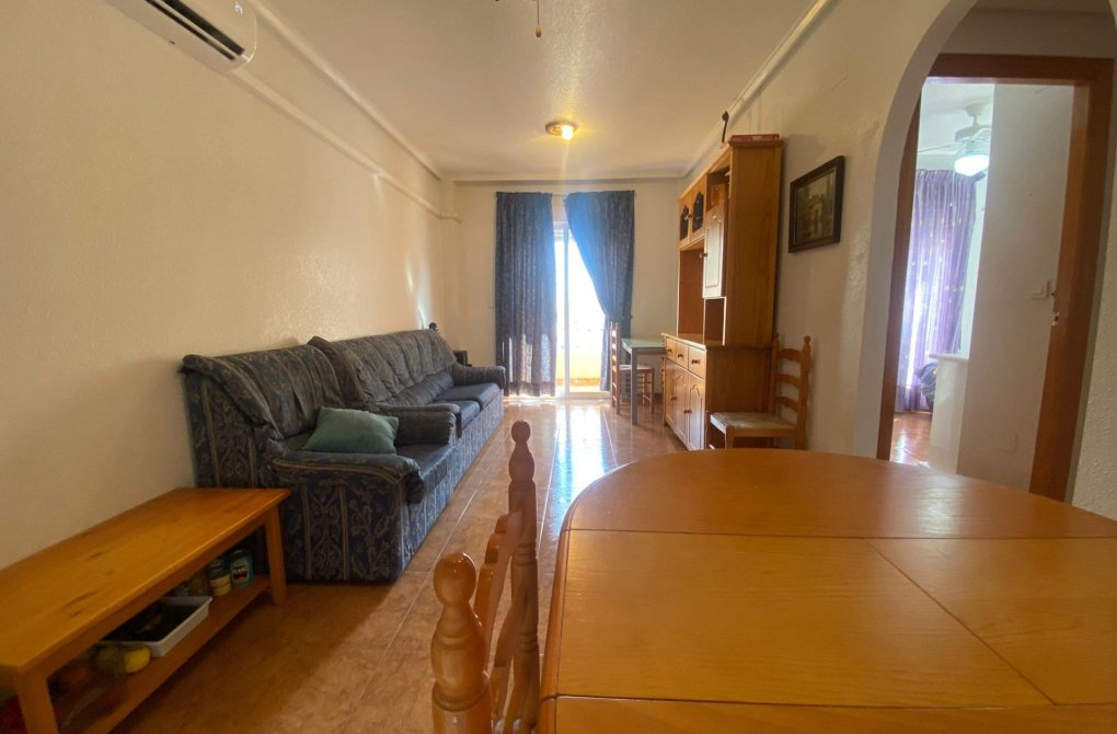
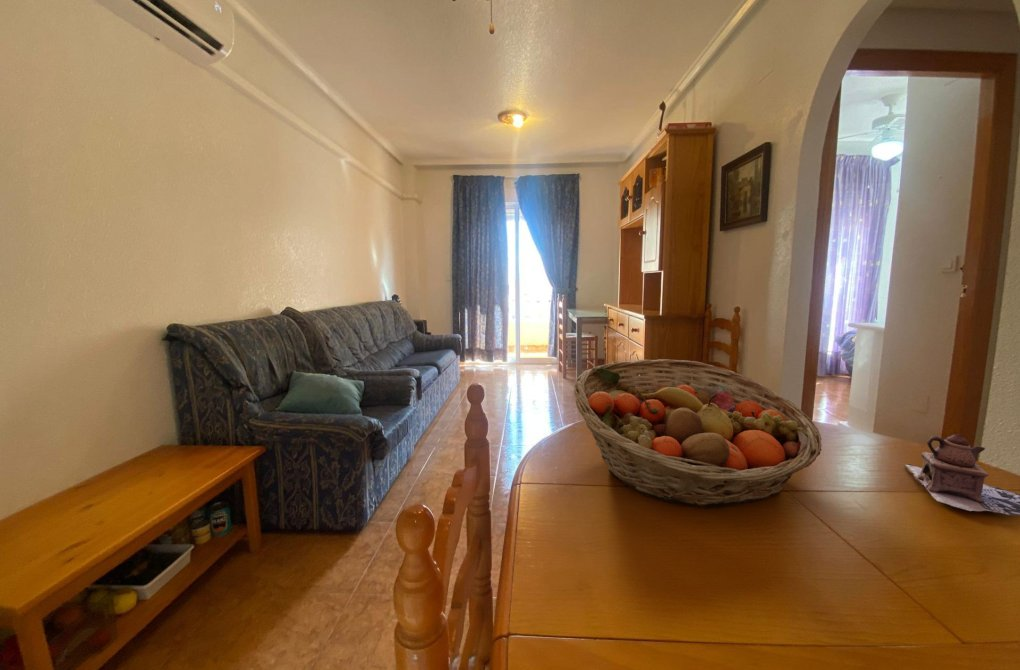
+ teapot [904,433,1020,516]
+ fruit basket [573,358,823,509]
